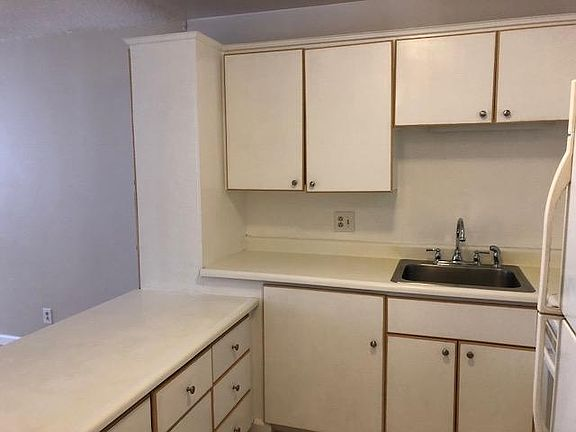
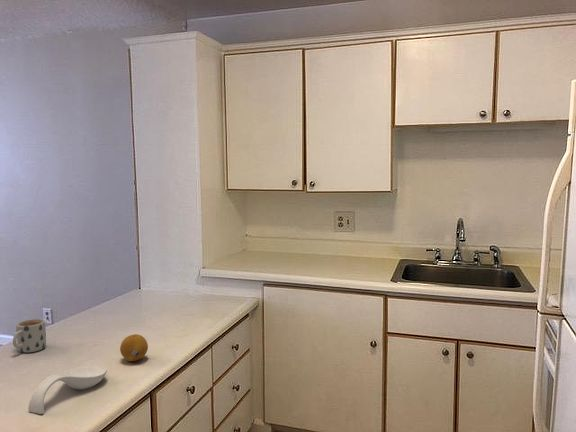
+ fruit [119,333,149,362]
+ spoon rest [28,365,108,415]
+ mug [12,318,47,354]
